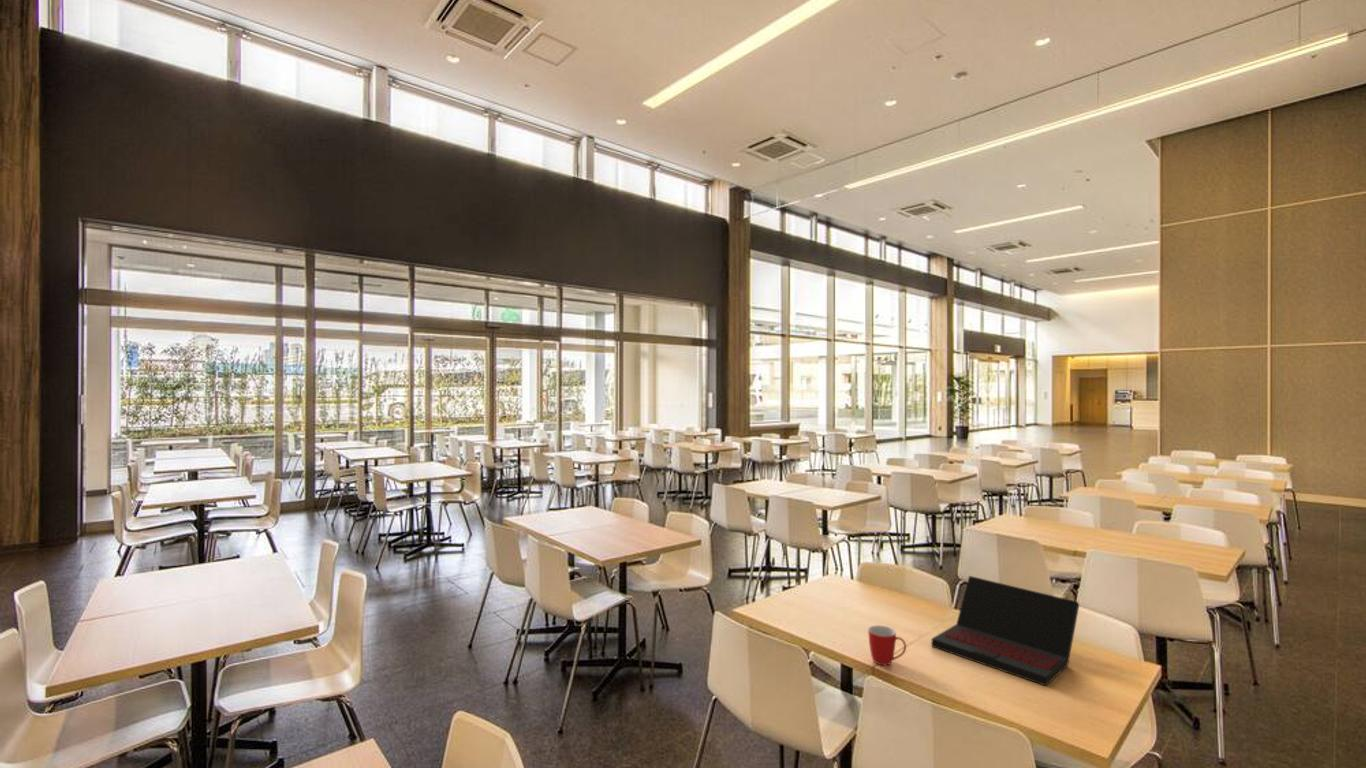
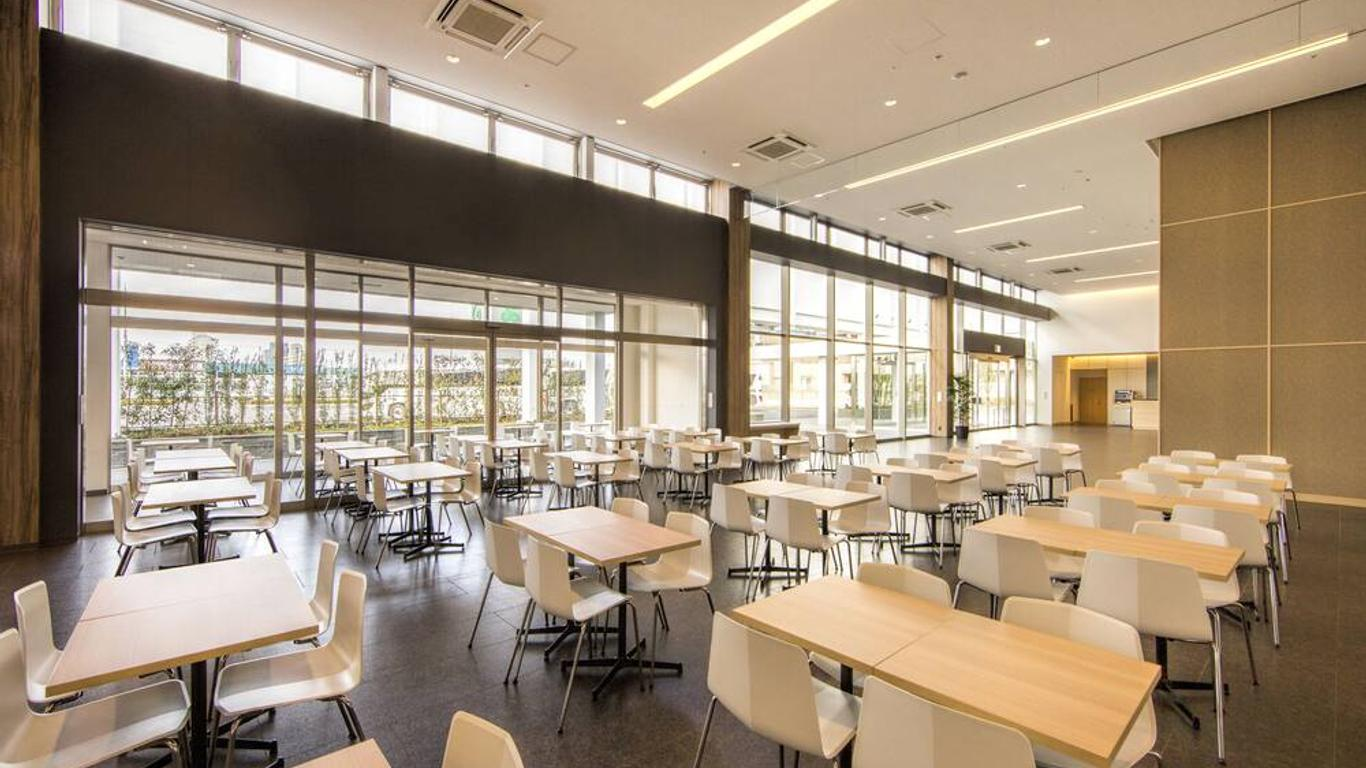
- laptop [931,575,1080,687]
- mug [867,624,907,666]
